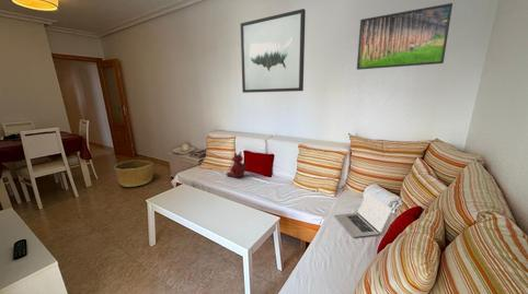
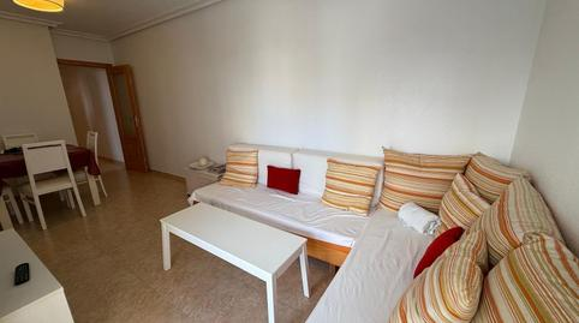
- wall art [240,8,307,94]
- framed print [356,2,454,71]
- laptop [333,191,393,238]
- basket [114,160,154,188]
- teddy bear [225,151,248,178]
